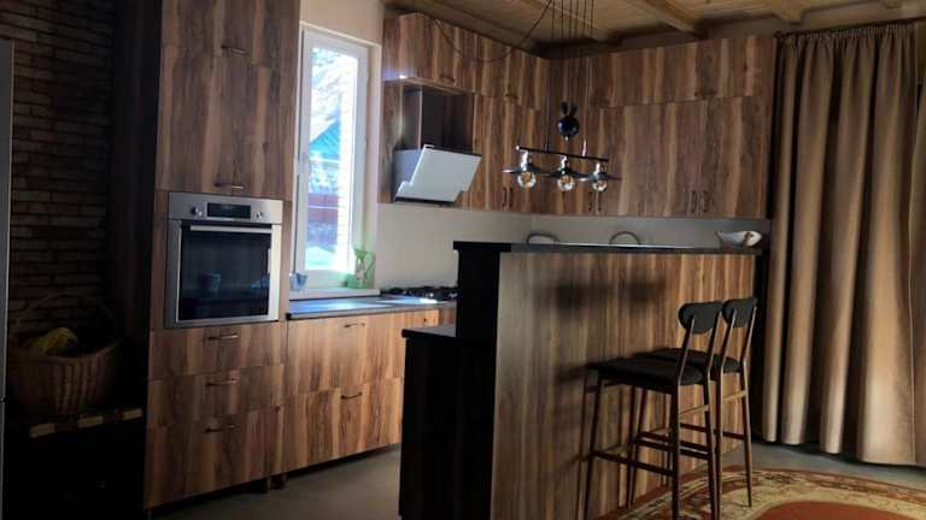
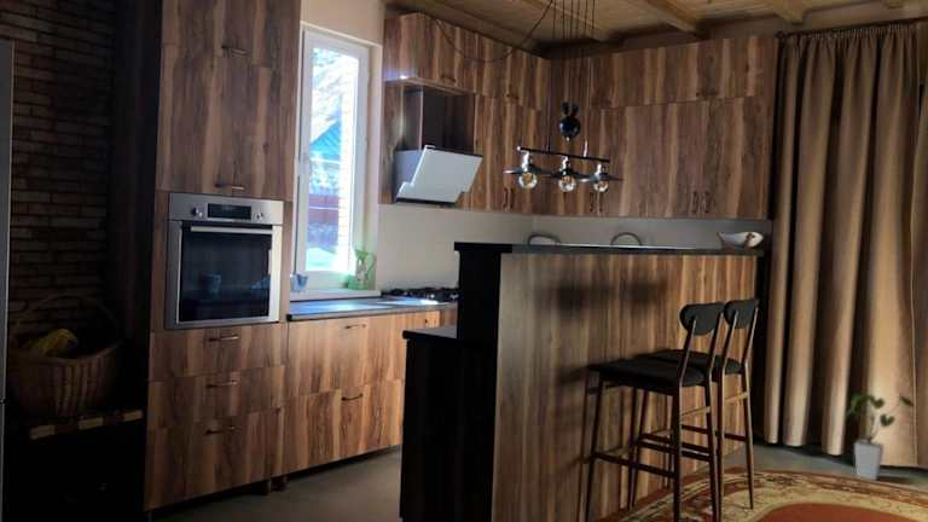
+ house plant [845,393,916,482]
